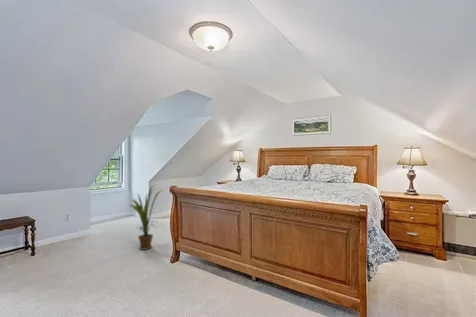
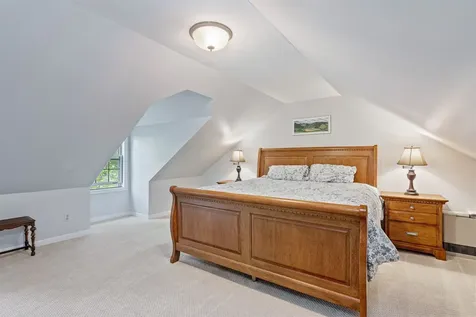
- house plant [126,182,163,251]
